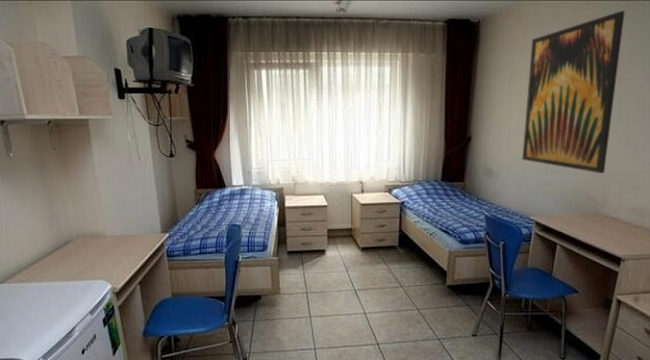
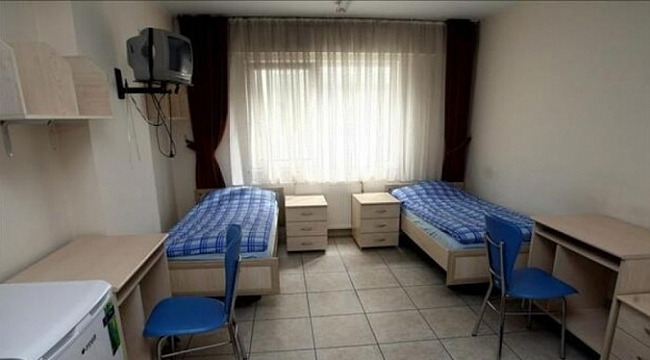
- wall art [521,10,626,174]
